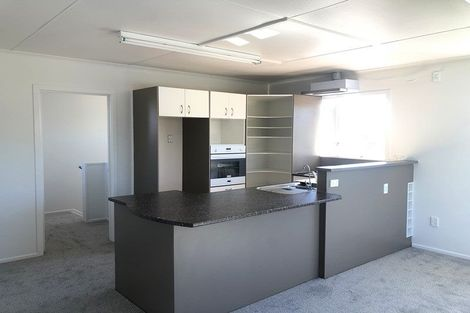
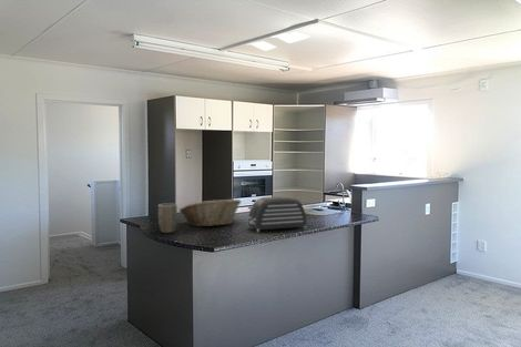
+ plant pot [157,202,178,234]
+ toaster [247,195,308,234]
+ fruit basket [178,198,243,227]
